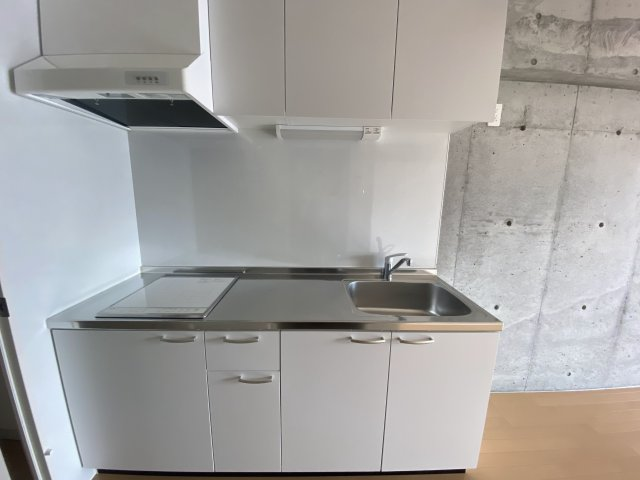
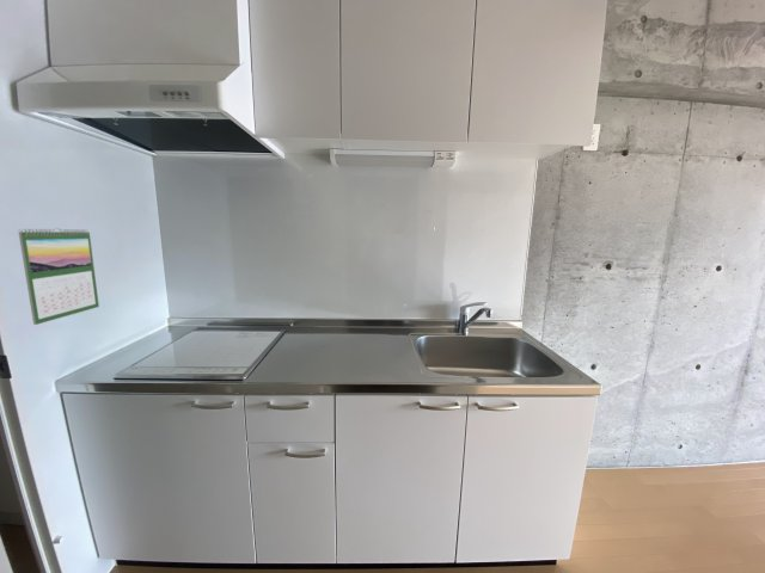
+ calendar [17,227,100,326]
